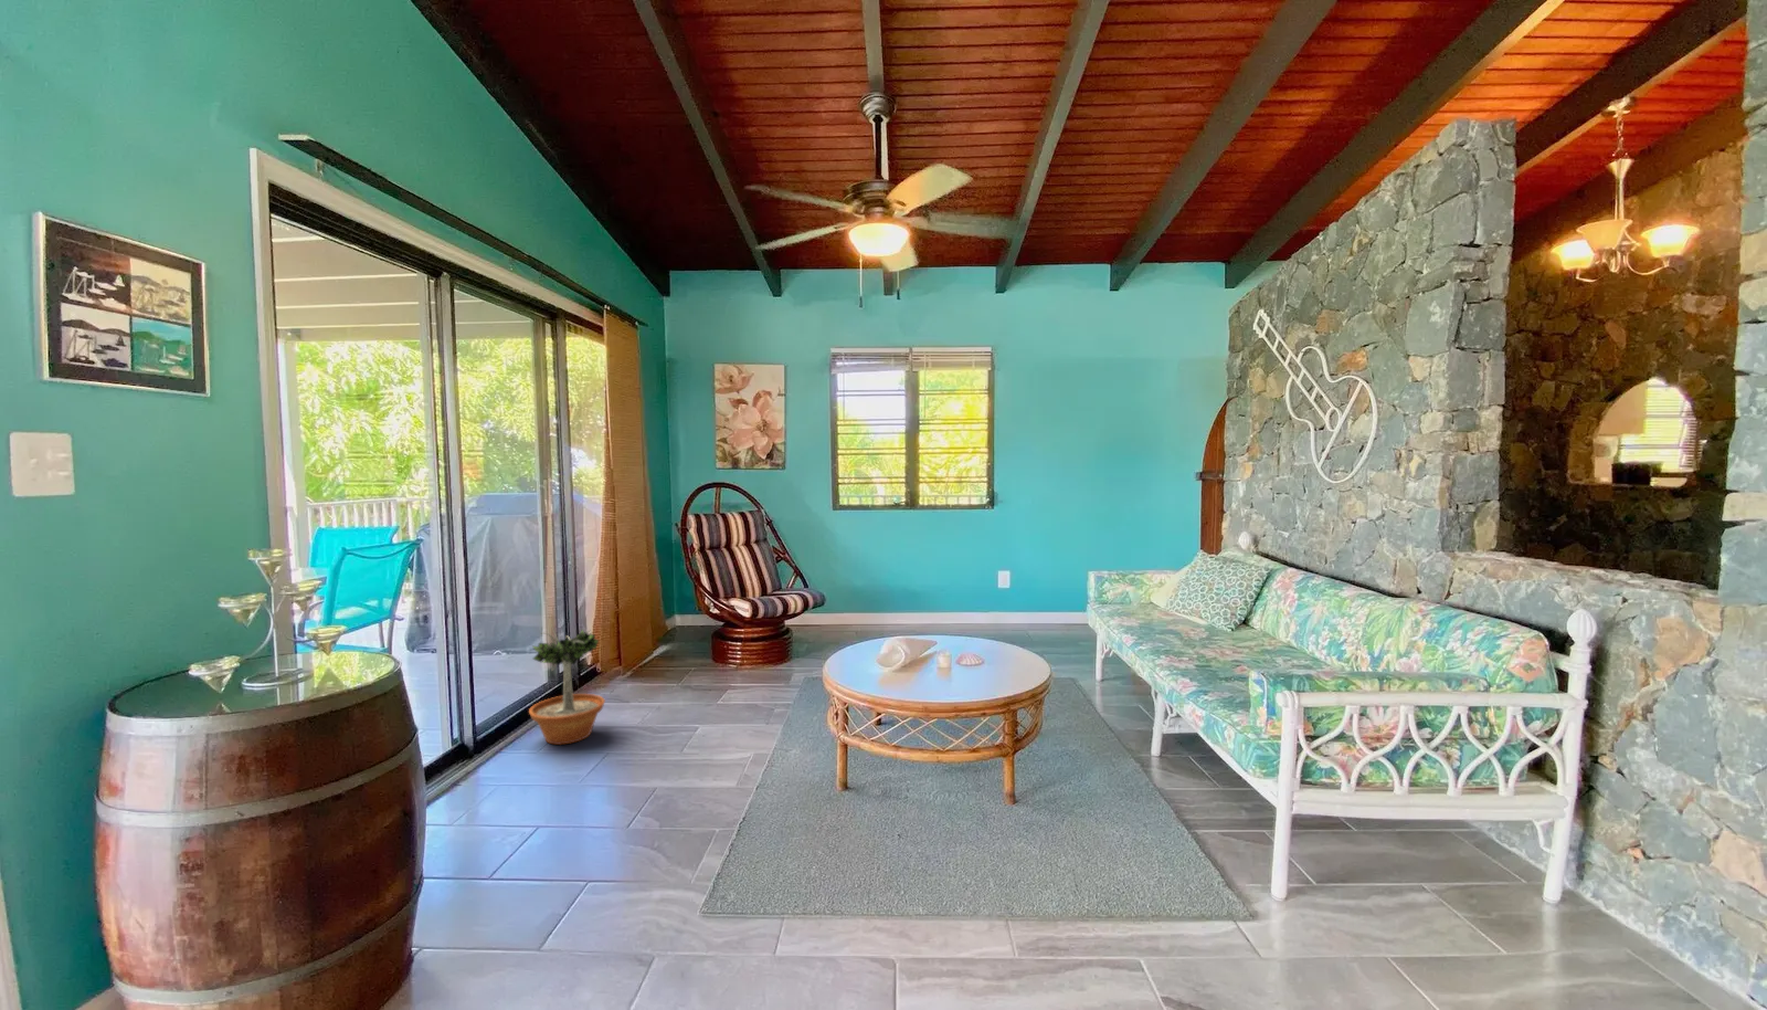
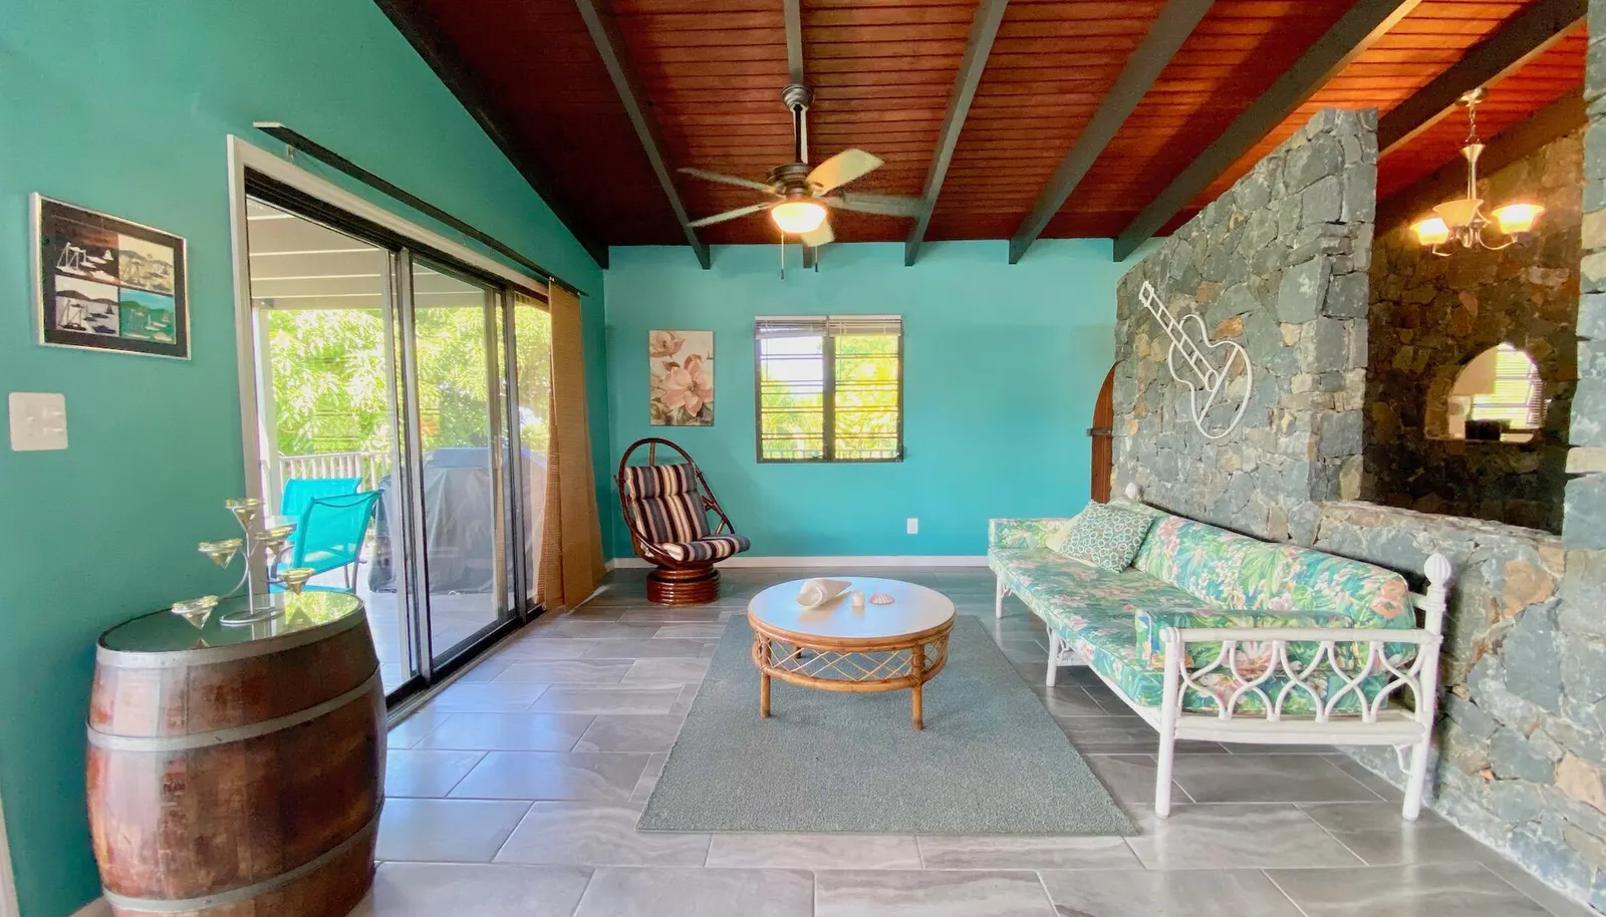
- potted tree [528,622,607,745]
